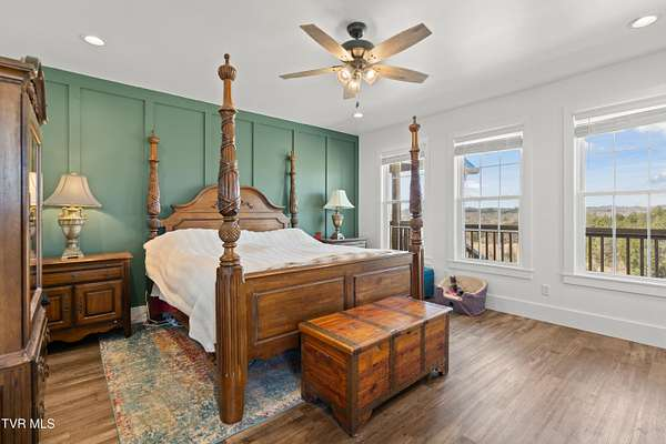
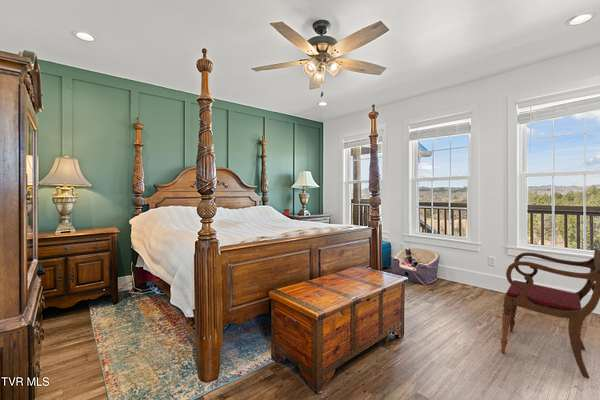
+ armchair [499,248,600,380]
